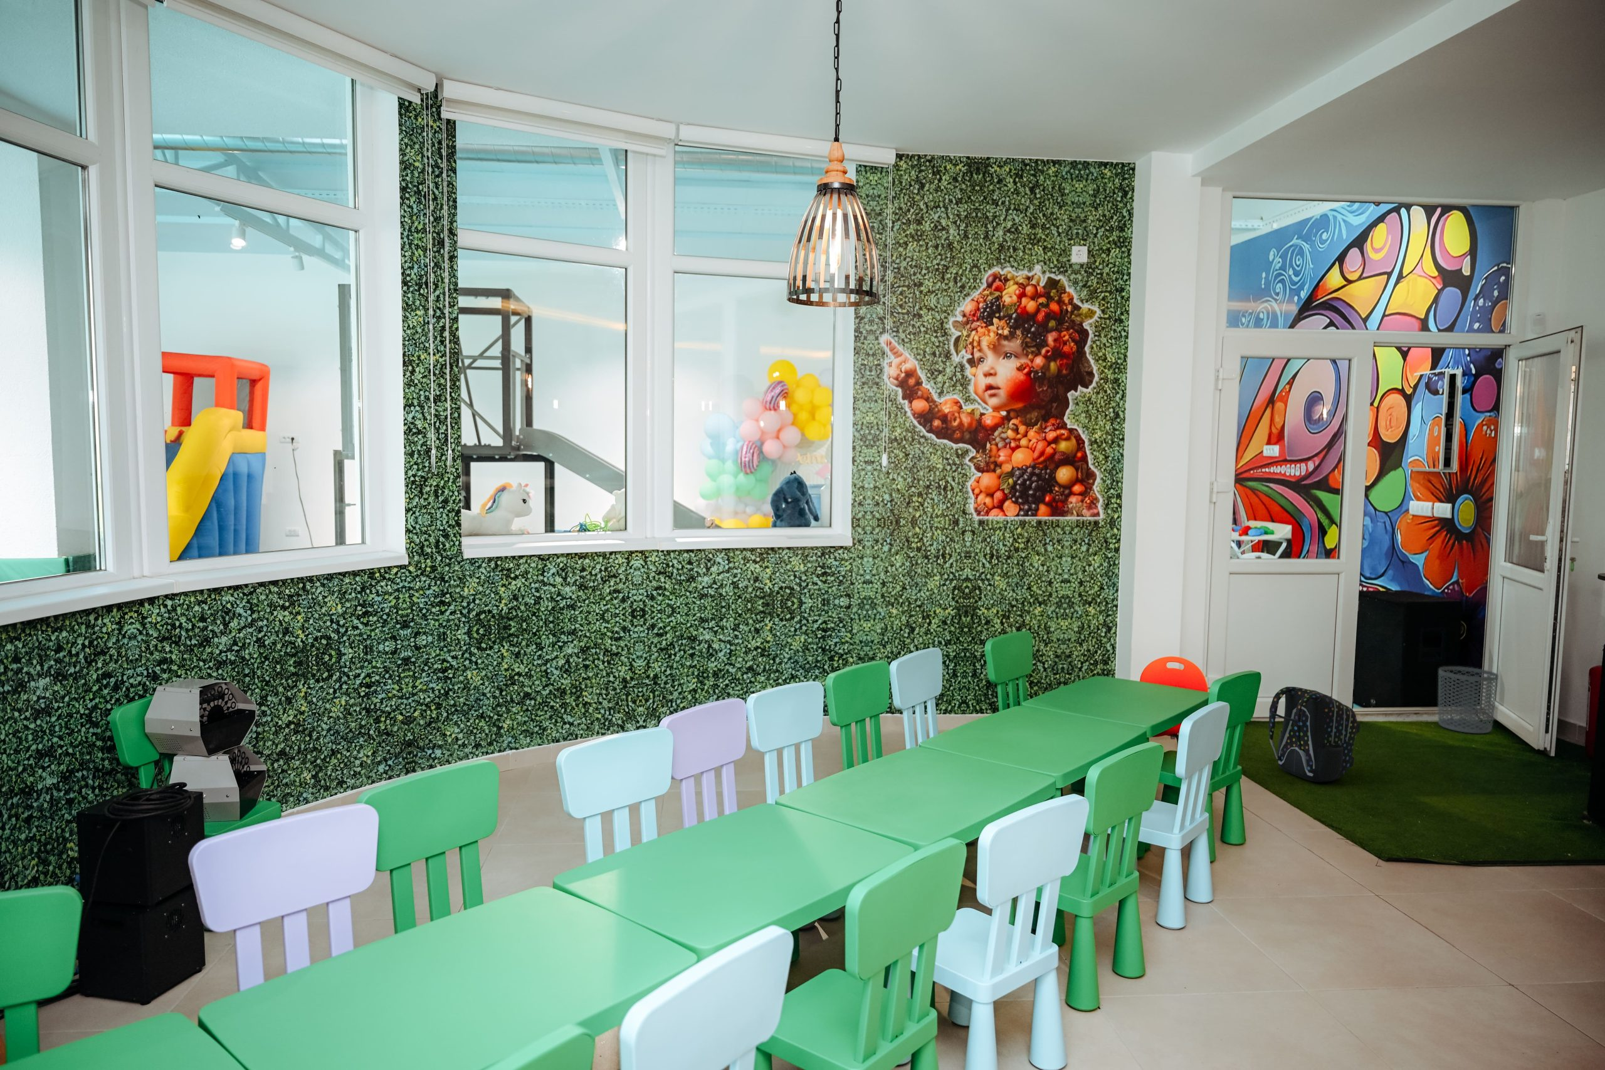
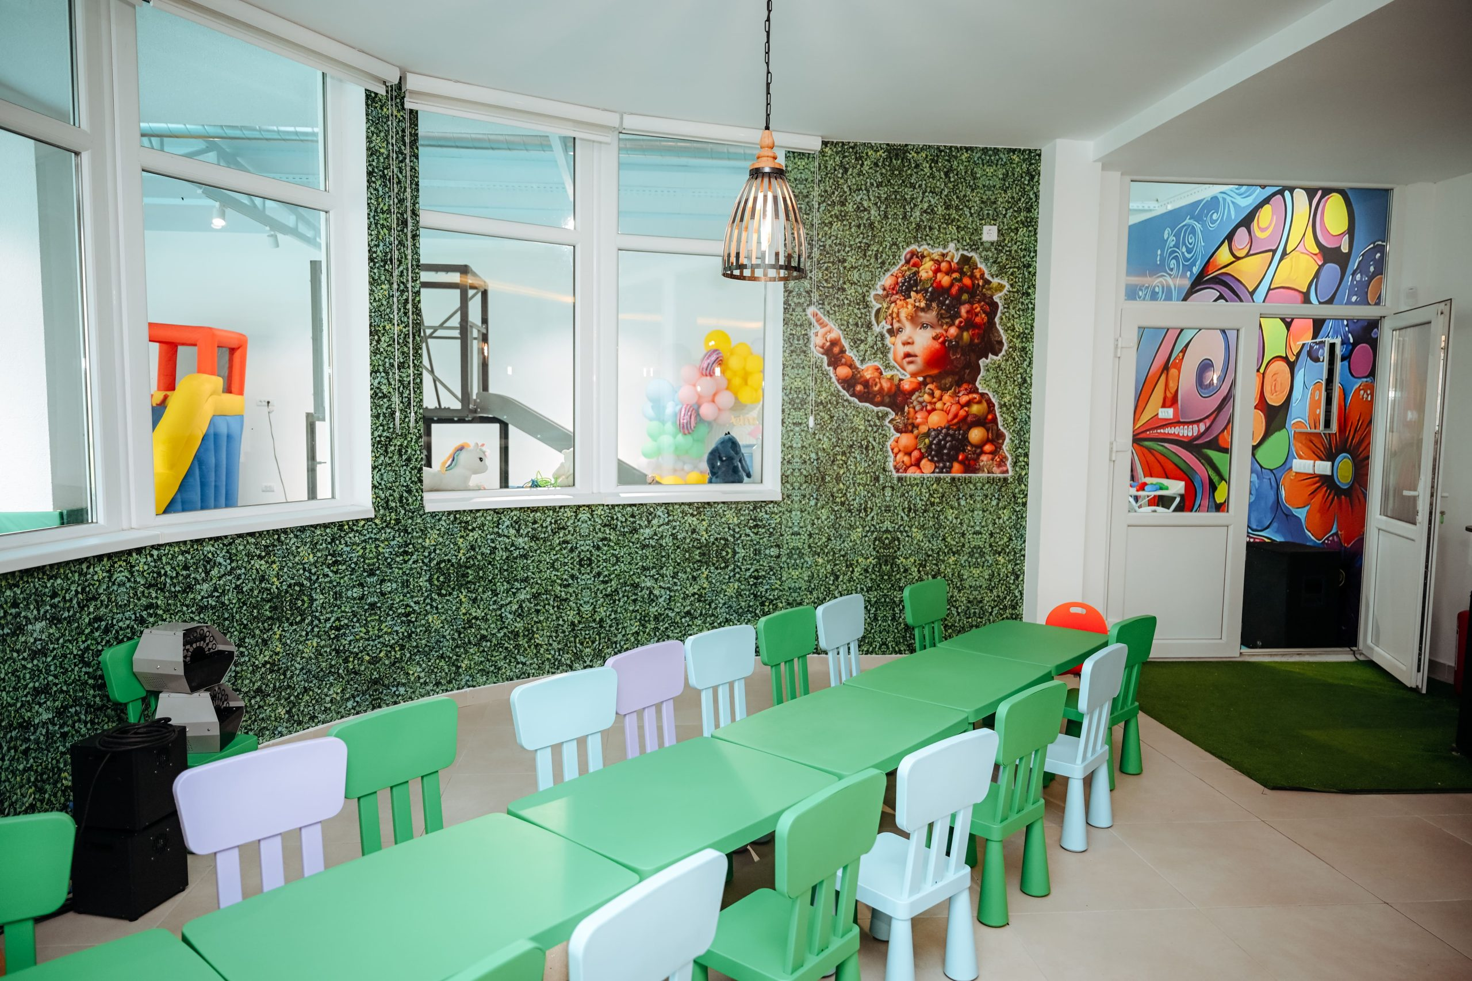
- waste bin [1438,665,1499,734]
- backpack [1268,685,1360,783]
